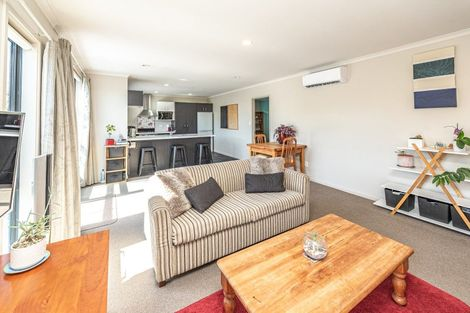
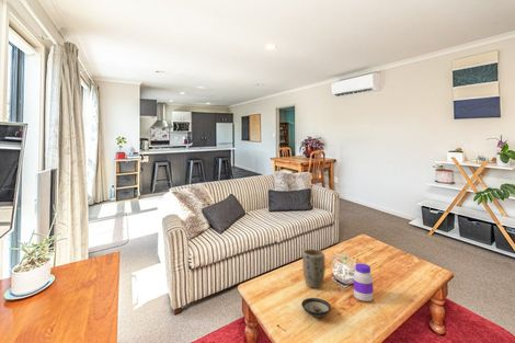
+ jar [353,263,374,302]
+ saucer [300,297,332,318]
+ plant pot [301,248,327,289]
